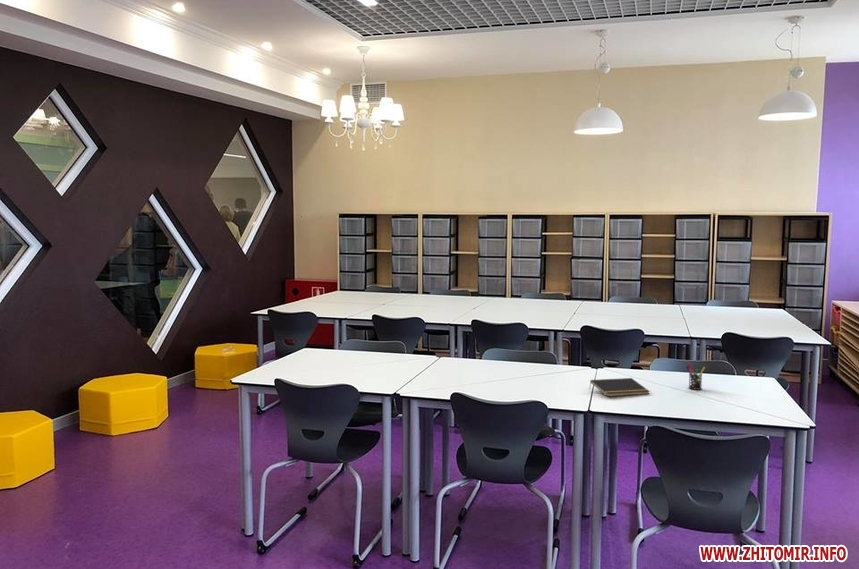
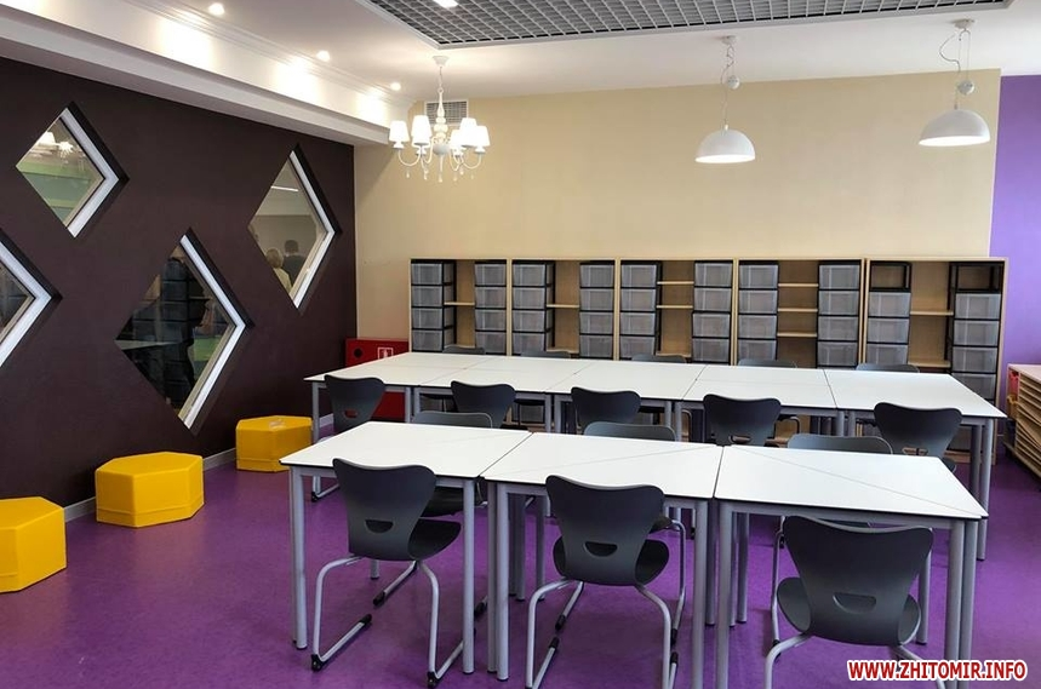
- notepad [588,377,651,397]
- pen holder [685,362,706,391]
